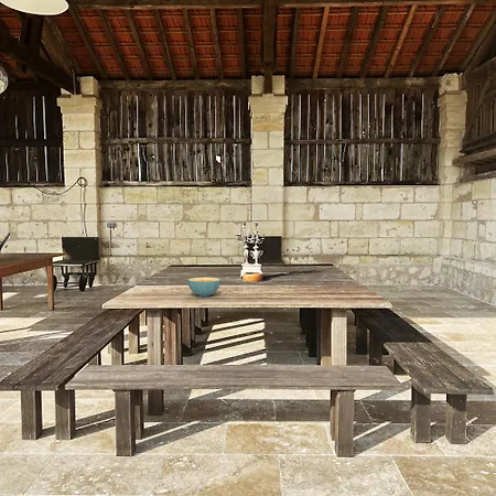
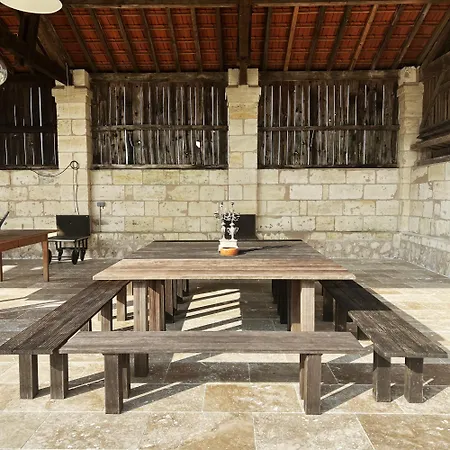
- cereal bowl [186,277,222,298]
